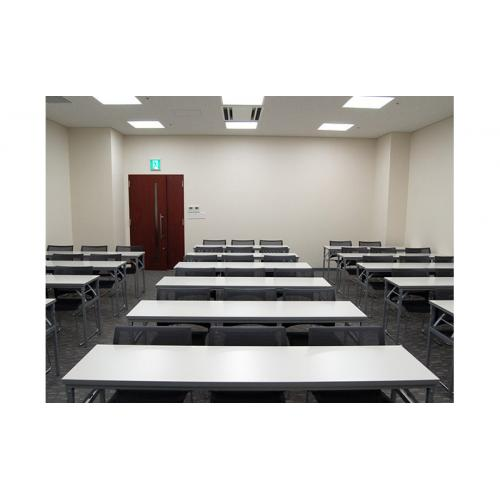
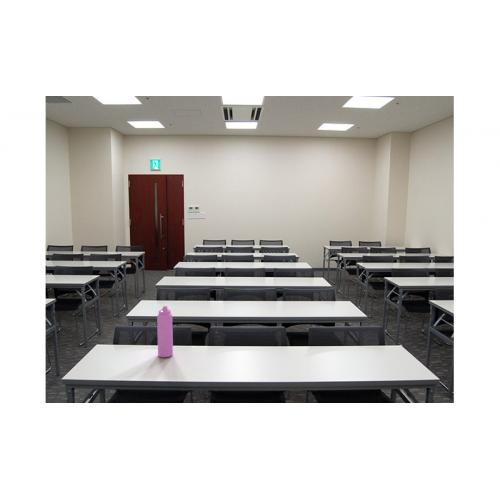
+ water bottle [156,305,174,358]
